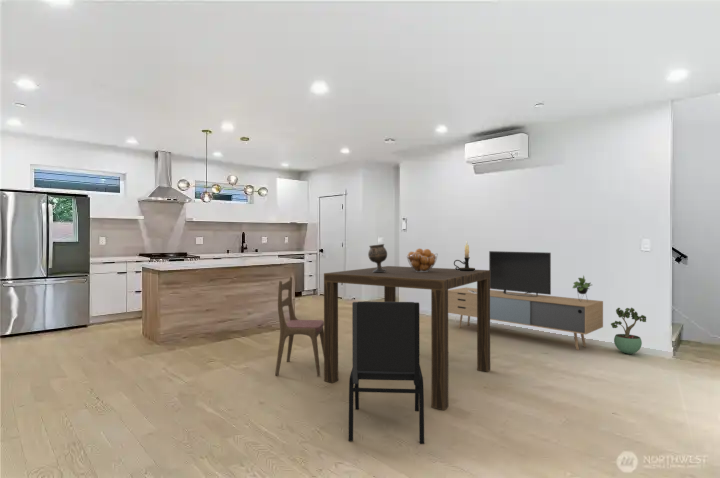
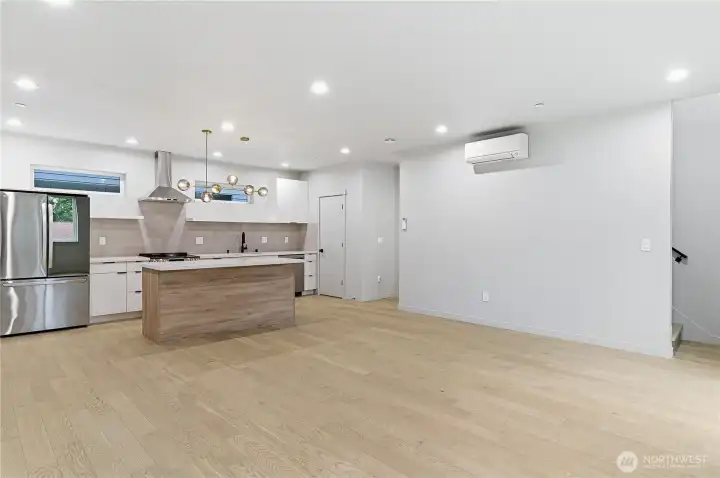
- dining table [323,265,491,411]
- media console [448,250,604,351]
- dining chair [348,301,425,445]
- goblet [367,243,388,272]
- candle holder [453,240,476,271]
- dining chair [274,276,324,377]
- fruit basket [406,248,439,272]
- potted plant [610,306,647,355]
